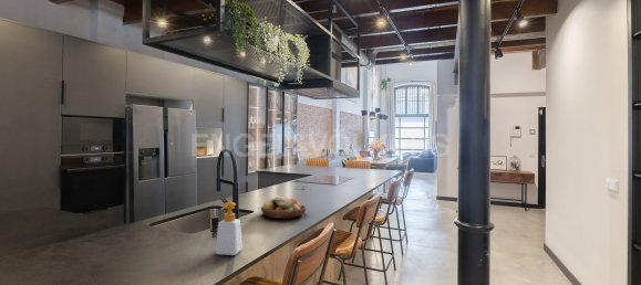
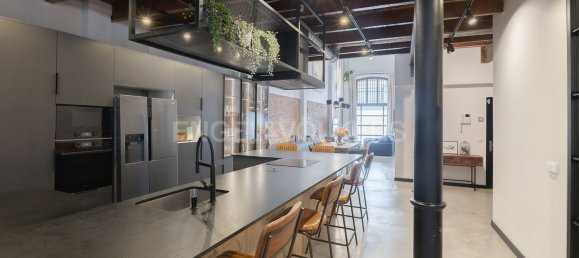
- soap bottle [215,201,244,256]
- fruit bowl [259,196,307,220]
